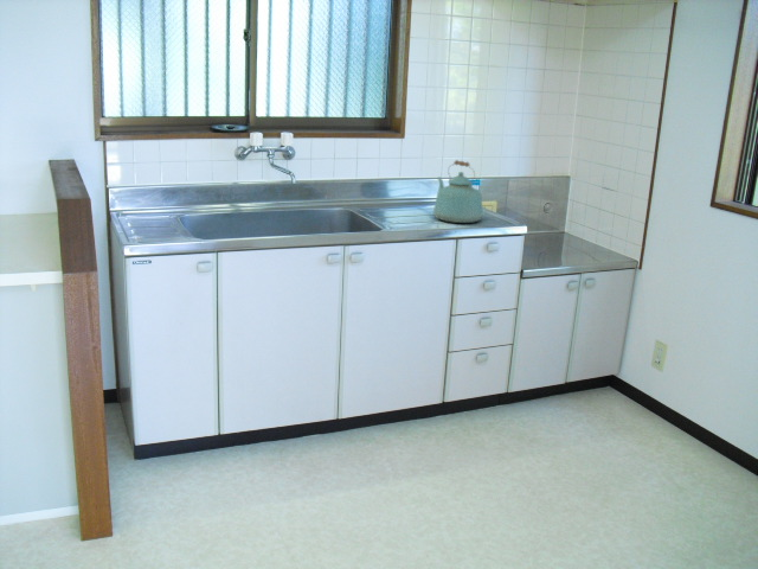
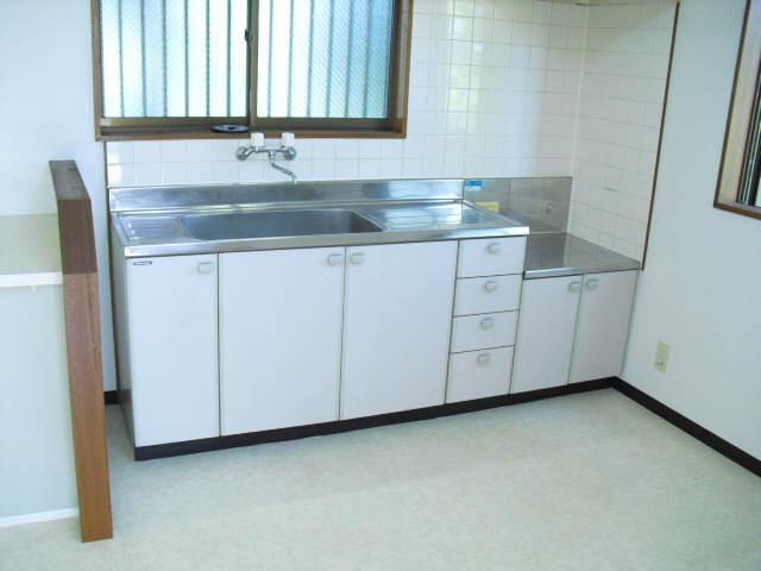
- kettle [432,159,484,224]
